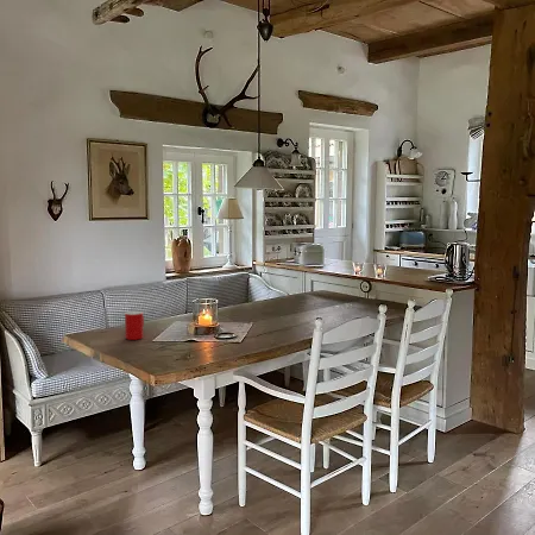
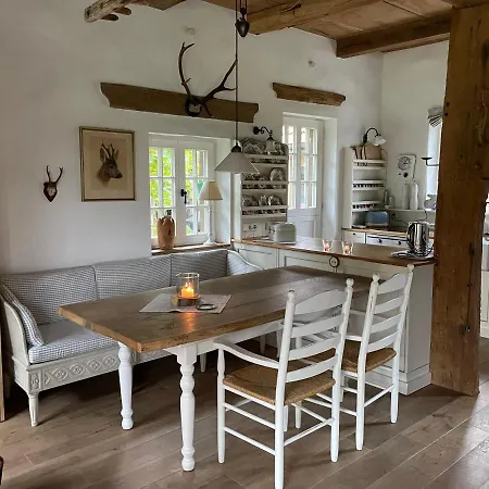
- cup [124,310,145,341]
